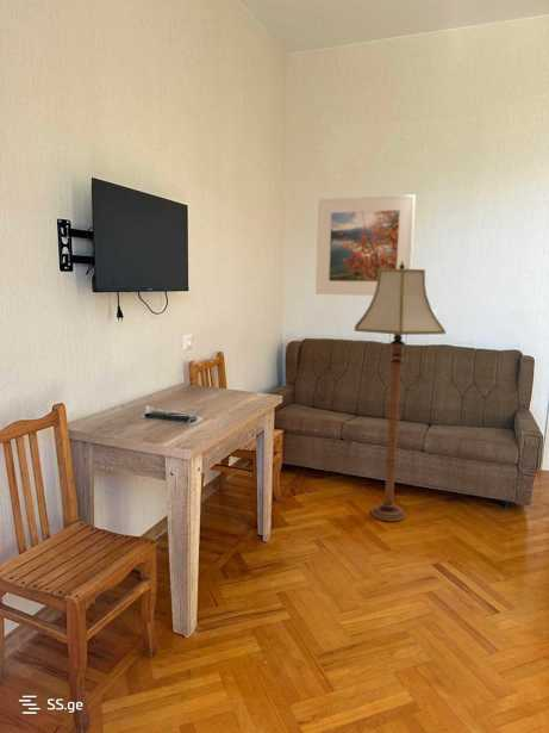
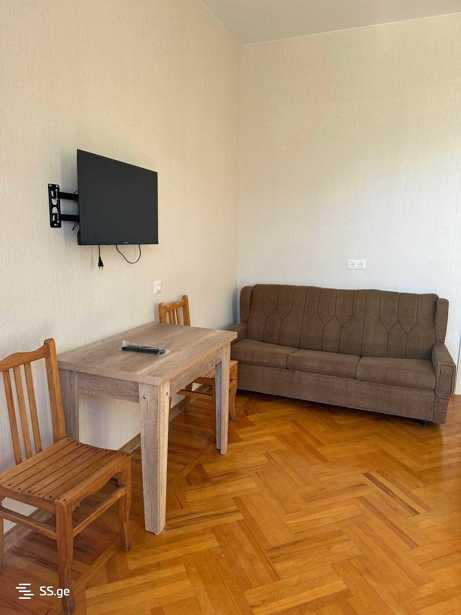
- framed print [314,193,417,297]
- floor lamp [354,261,447,523]
